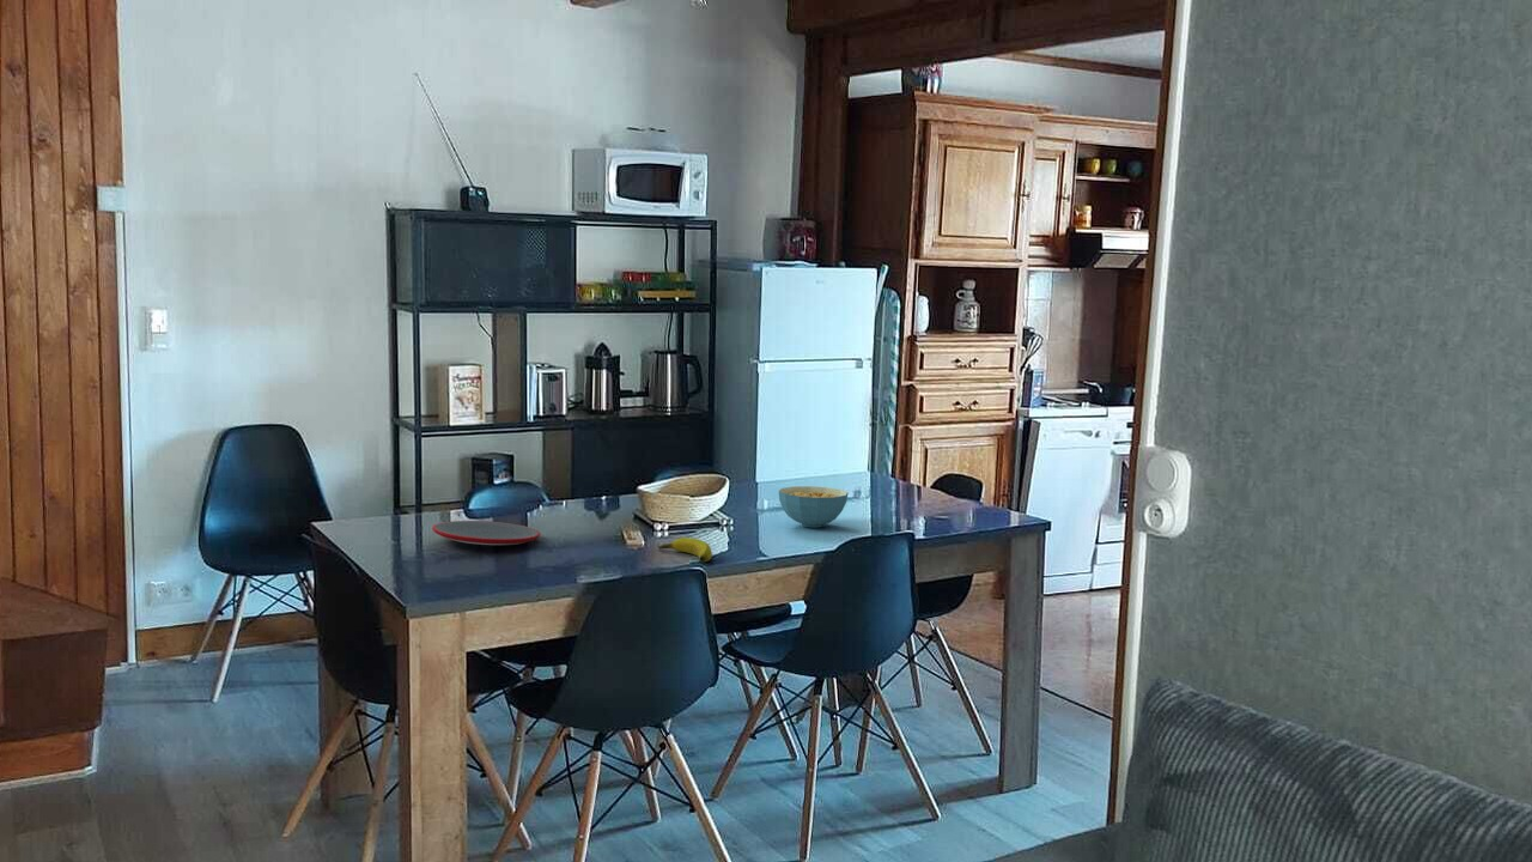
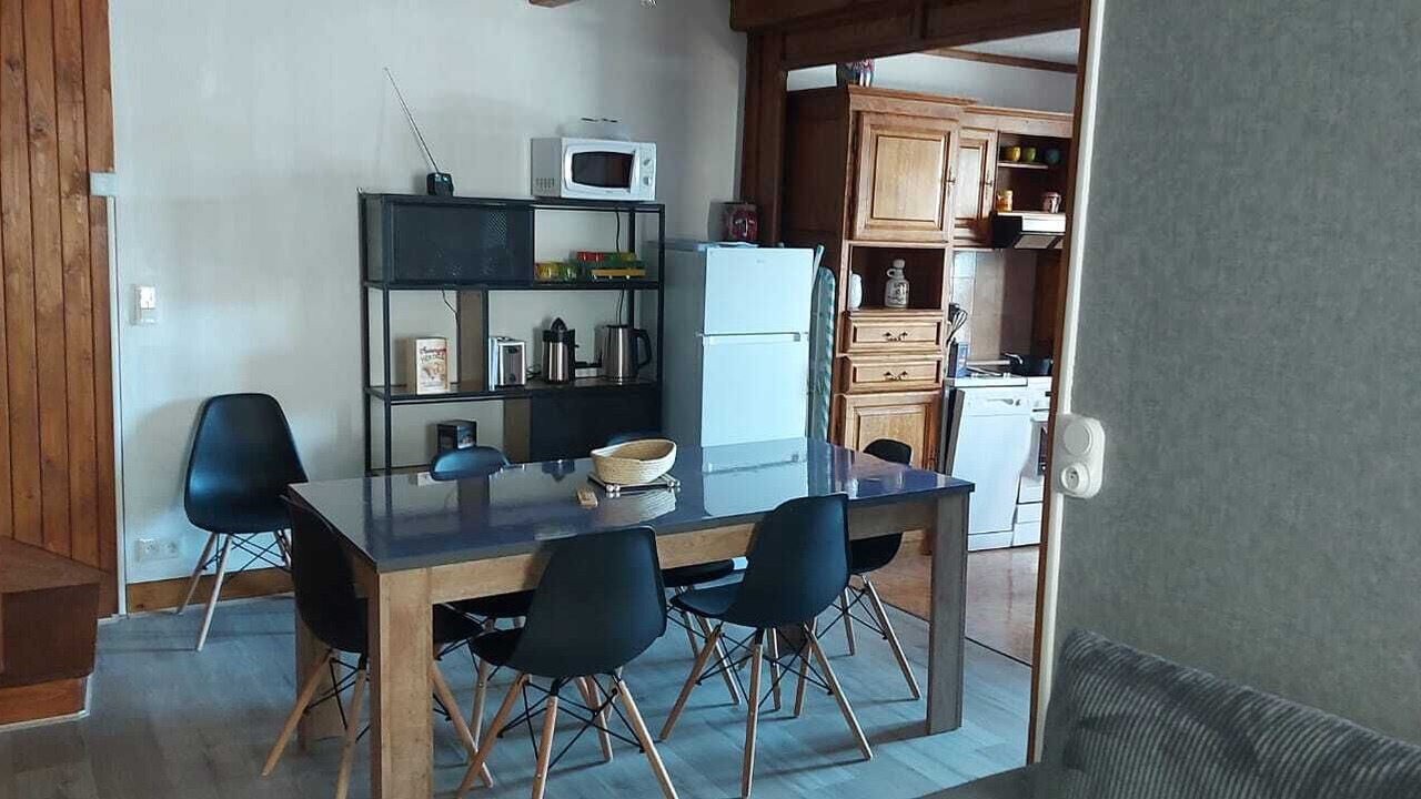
- cereal bowl [778,485,850,529]
- banana [657,536,713,563]
- plate [431,520,541,546]
